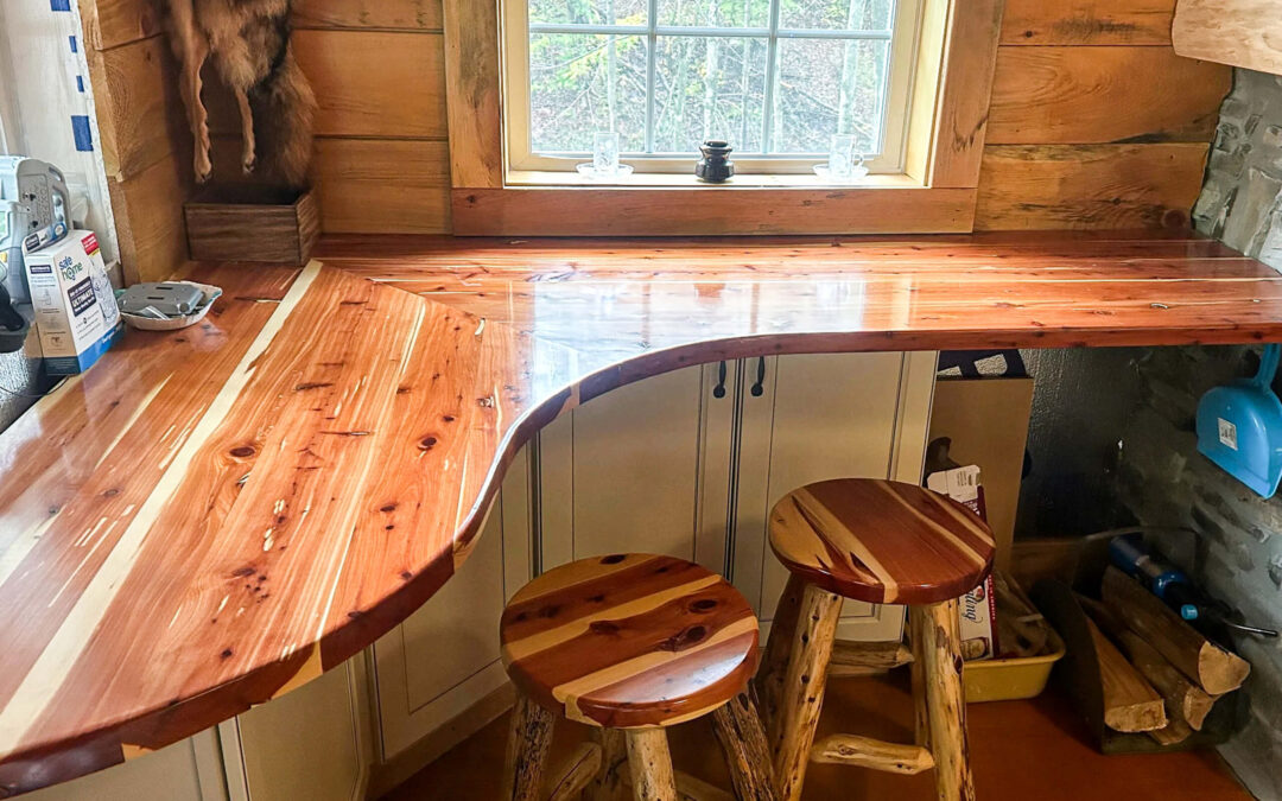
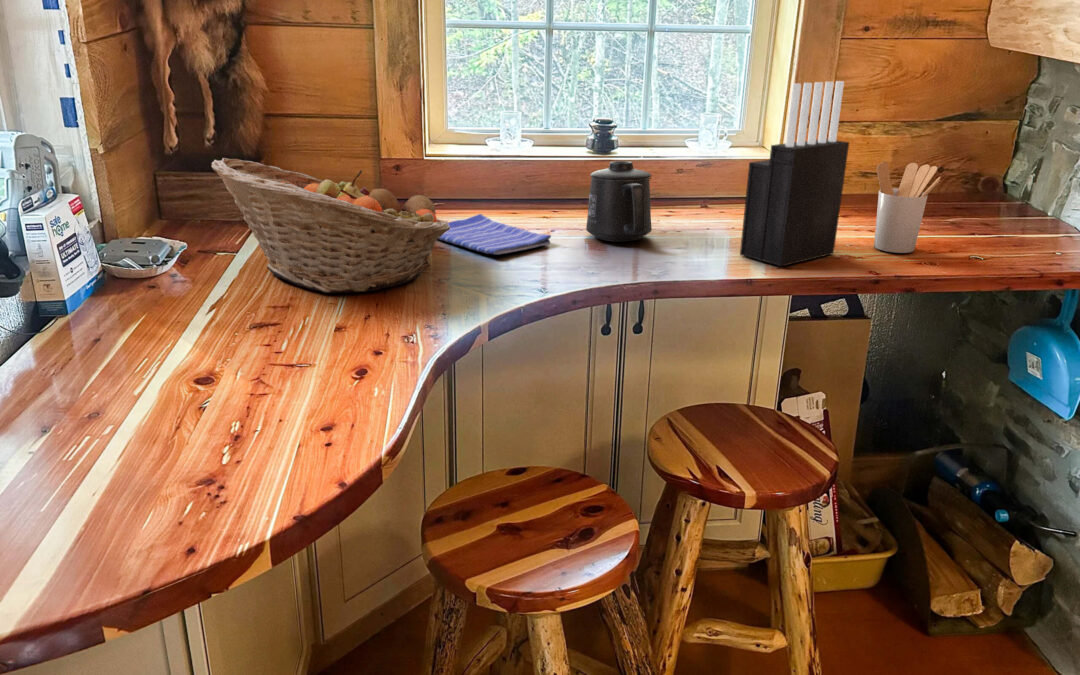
+ fruit basket [211,157,450,294]
+ dish towel [437,213,552,256]
+ mug [585,160,653,242]
+ knife block [739,80,850,268]
+ utensil holder [873,160,942,254]
